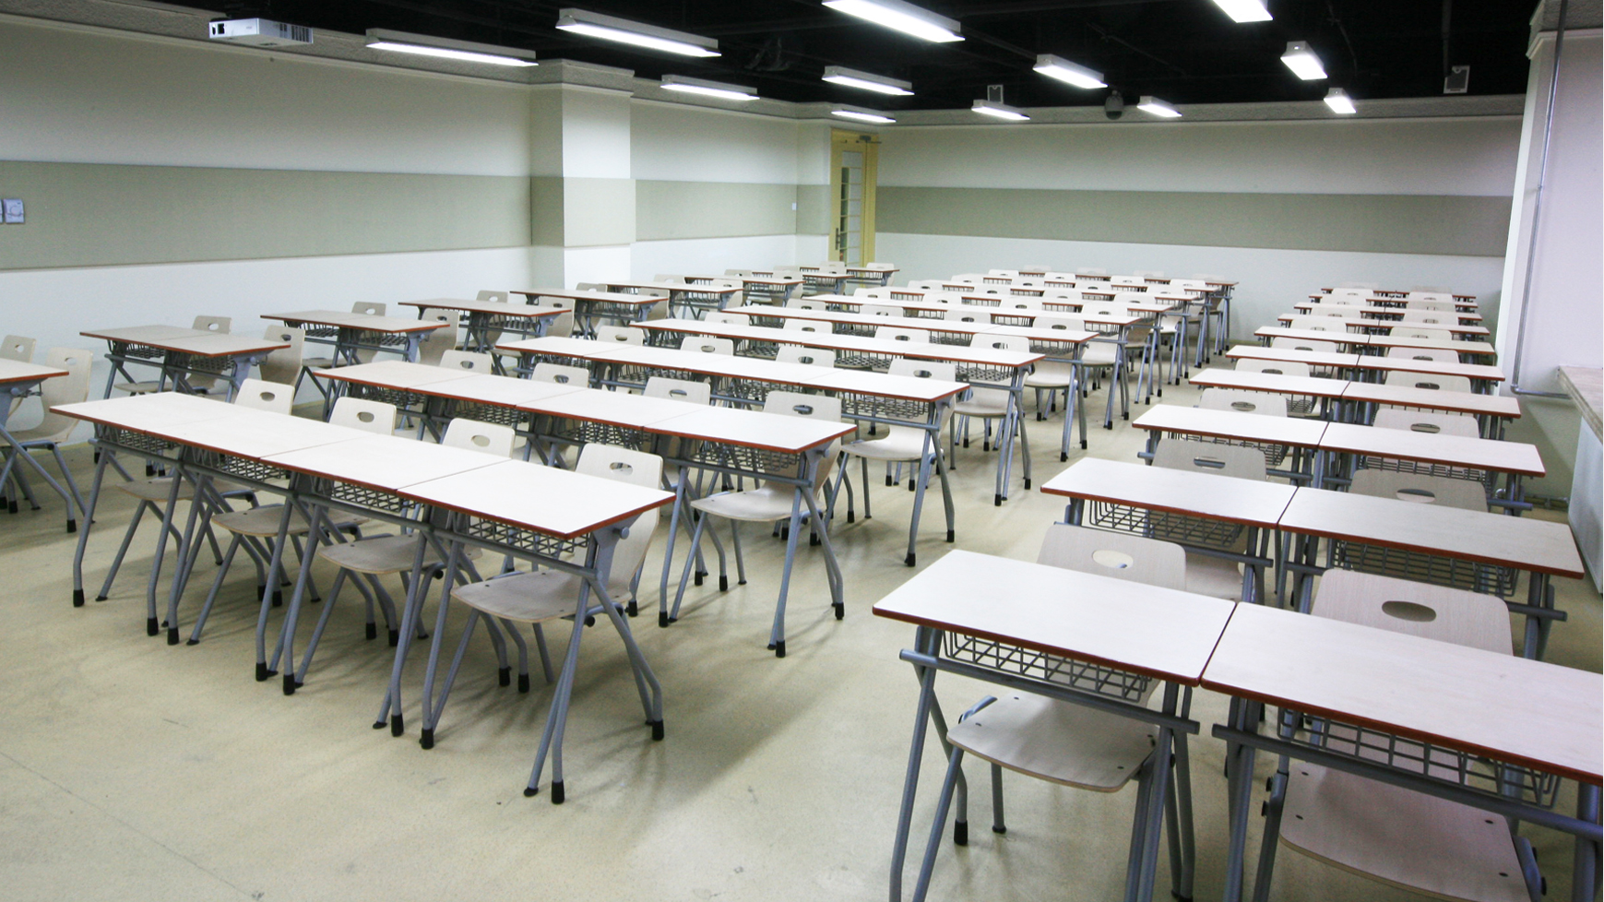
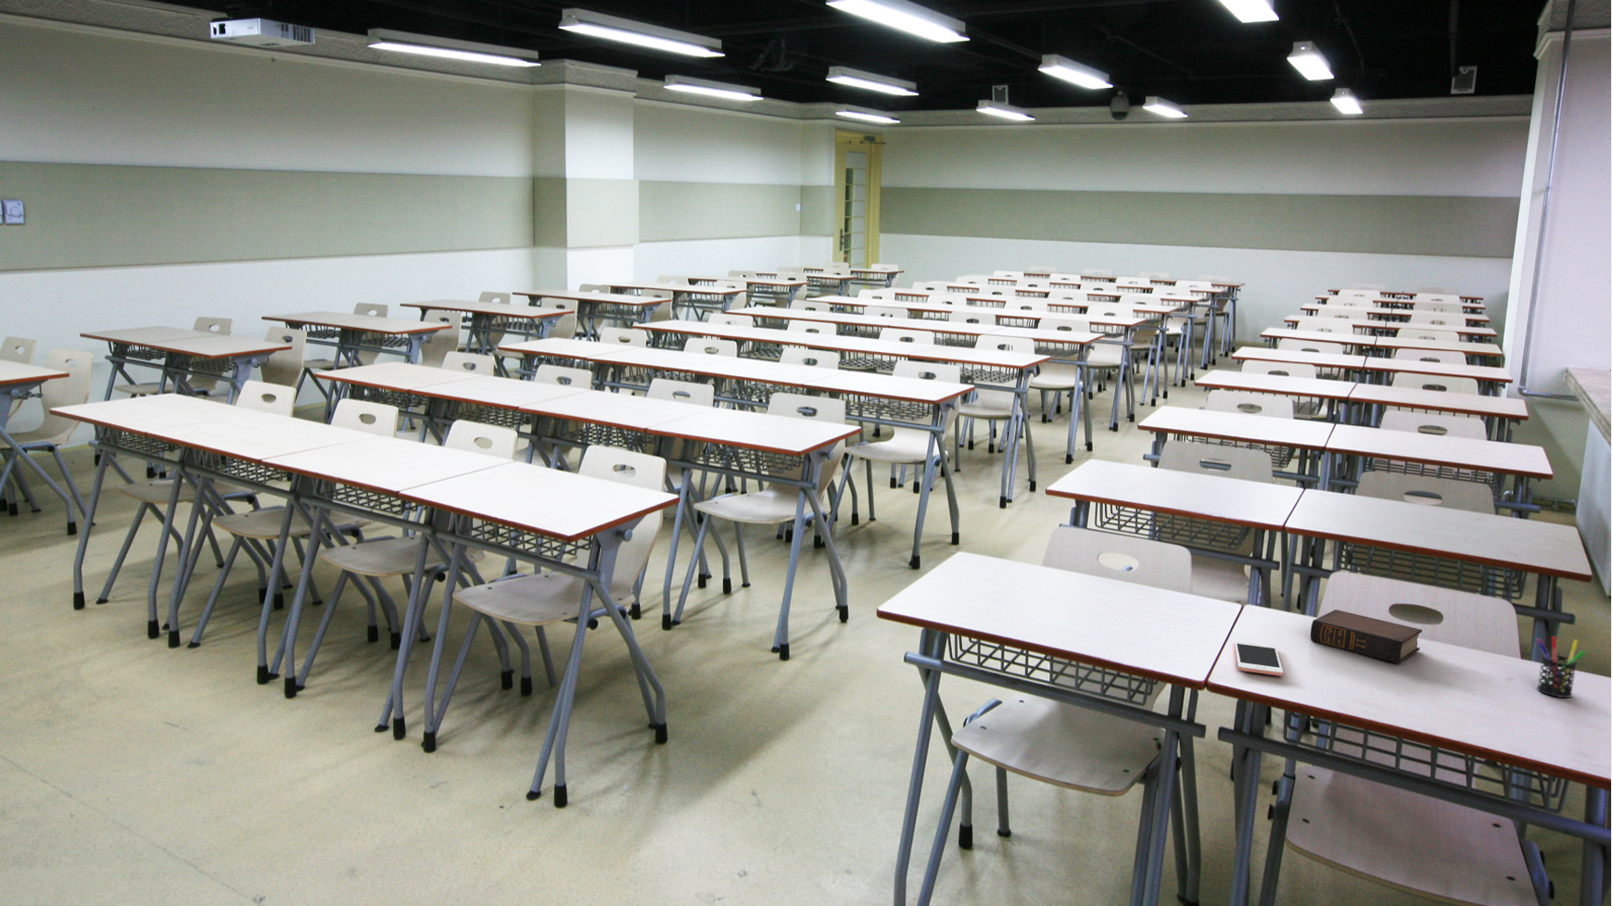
+ book [1310,608,1423,664]
+ pen holder [1536,635,1587,698]
+ cell phone [1233,641,1284,676]
